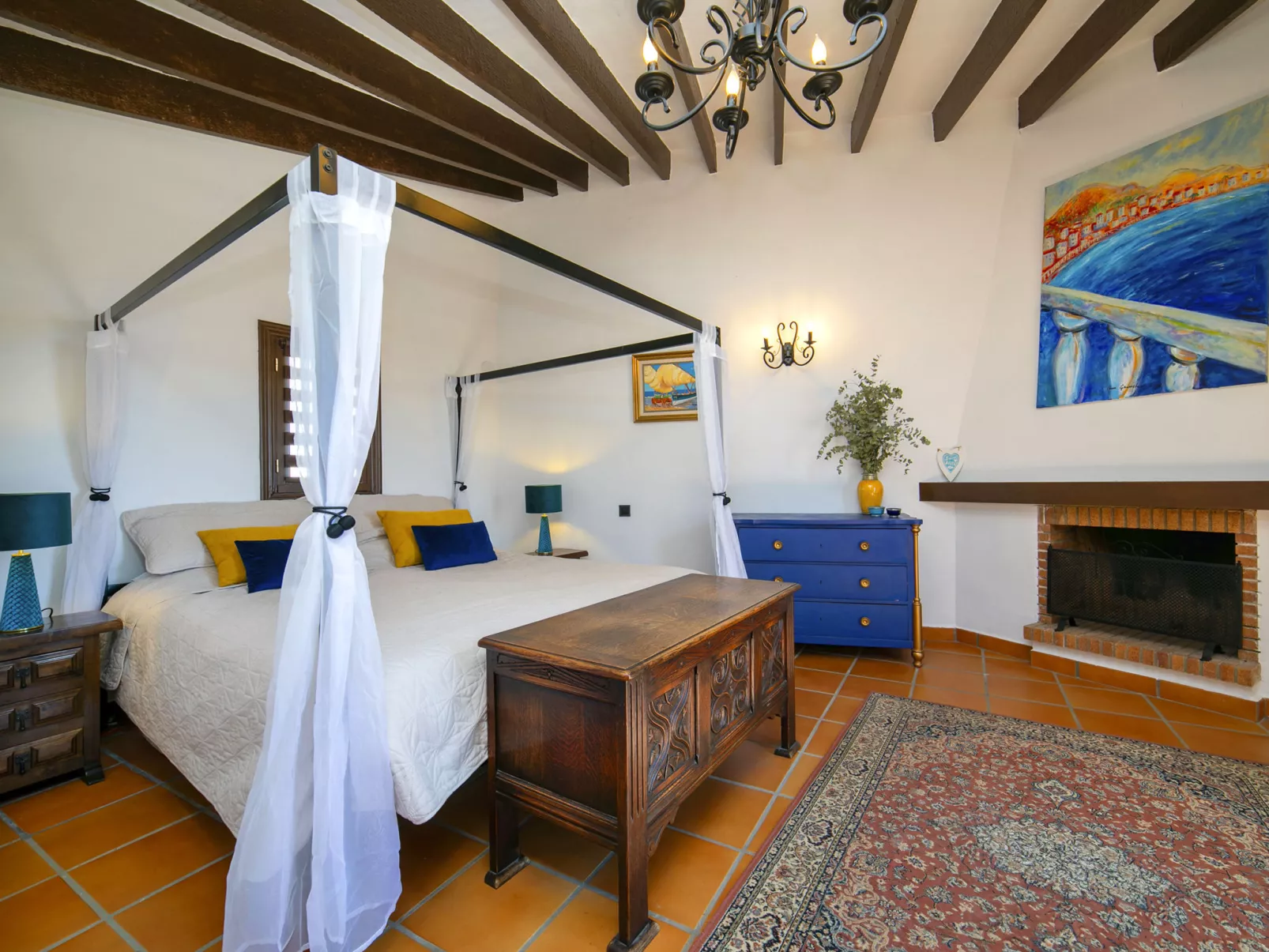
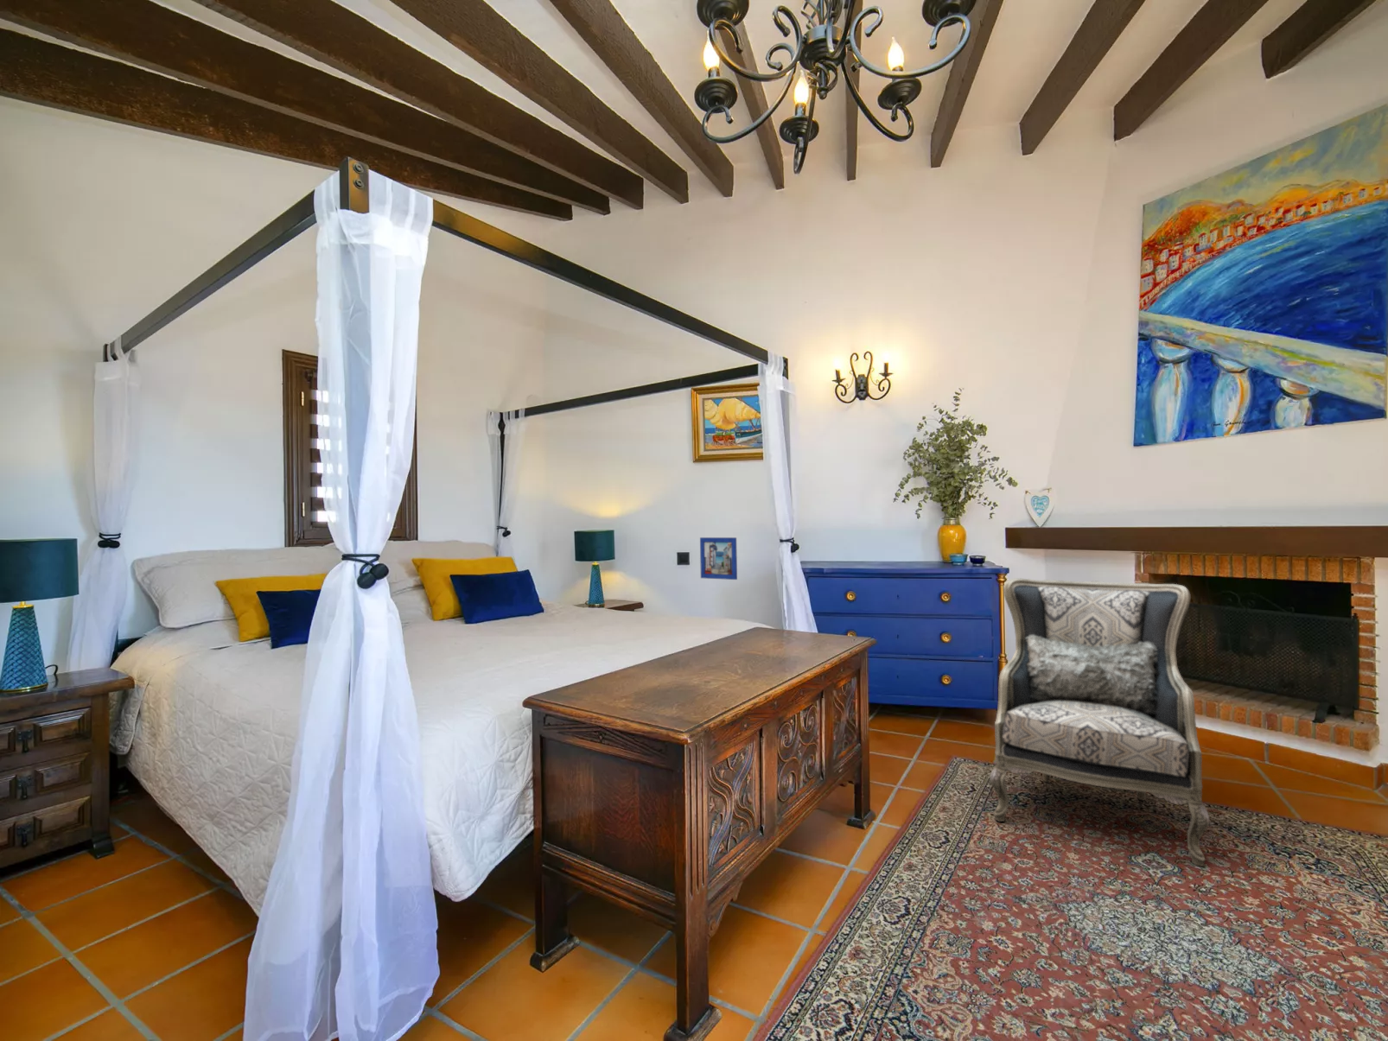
+ armchair [989,577,1210,867]
+ decorative tile [699,537,738,581]
